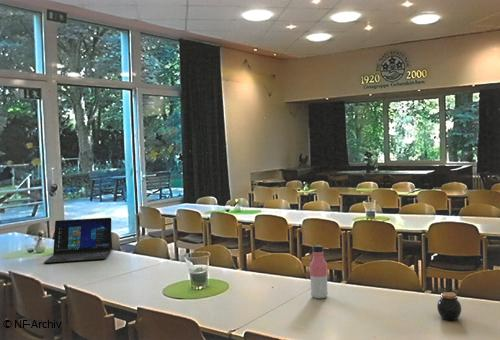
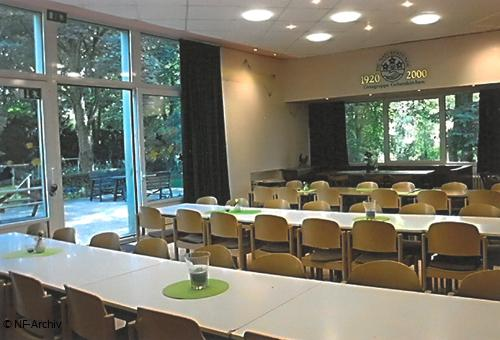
- laptop [43,217,113,264]
- water bottle [309,244,329,300]
- jar [436,291,462,321]
